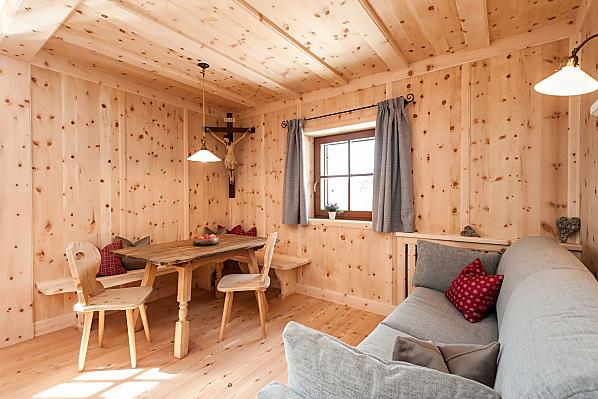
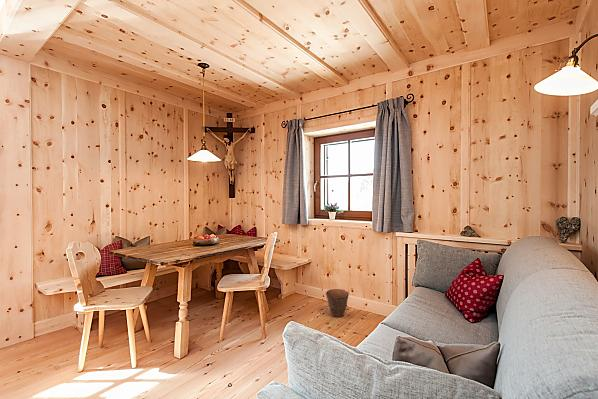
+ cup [325,288,350,318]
